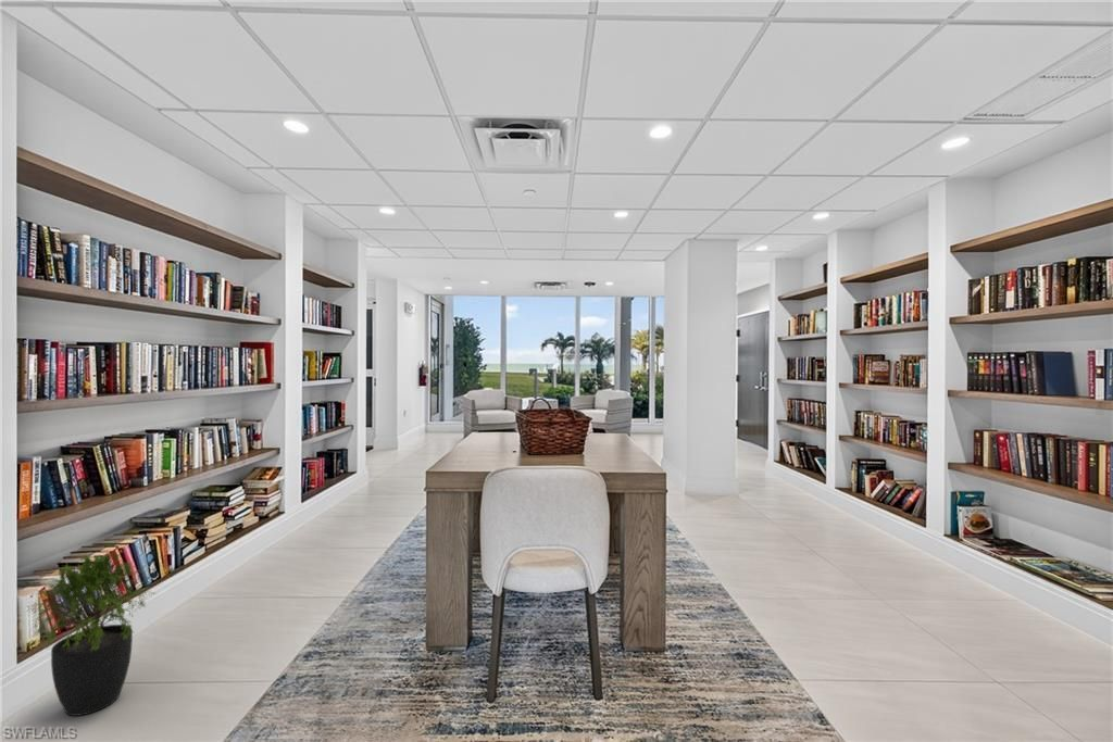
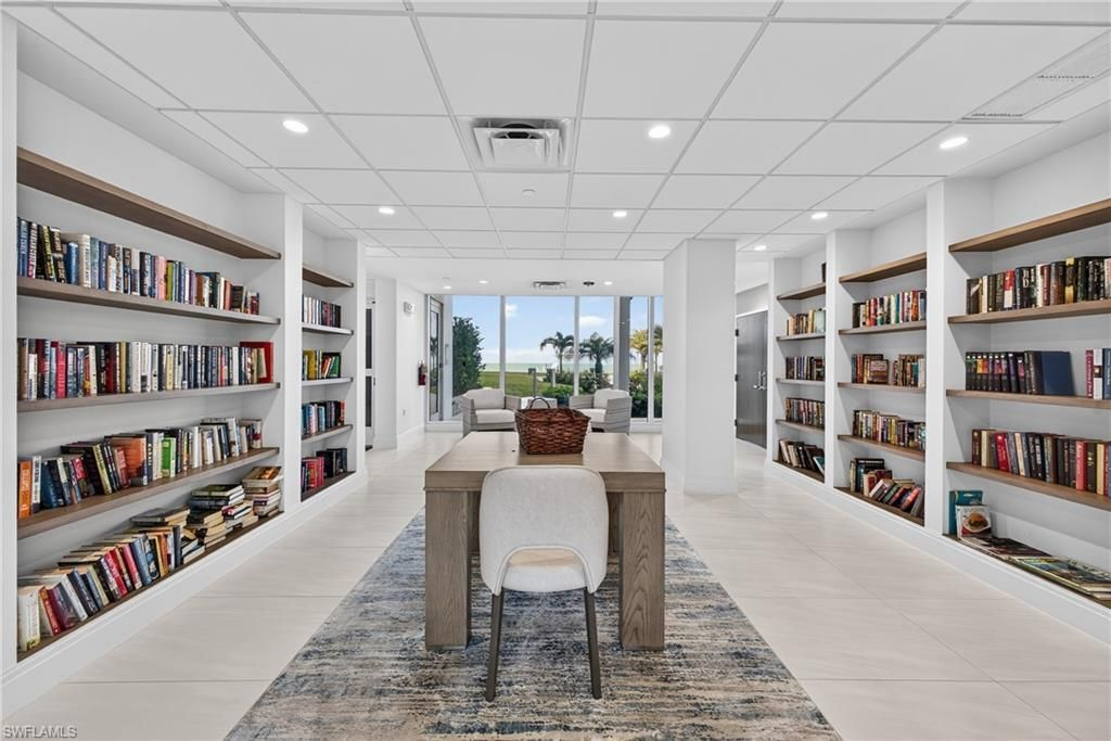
- potted plant [25,549,158,717]
